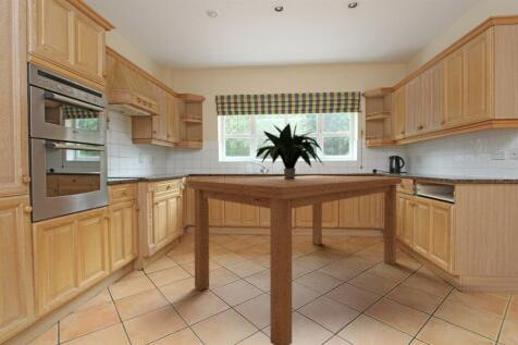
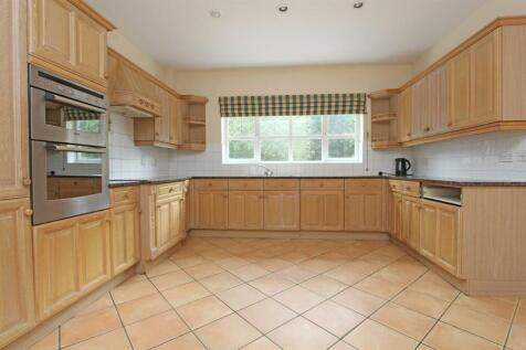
- potted plant [255,122,325,178]
- dining table [186,174,403,345]
